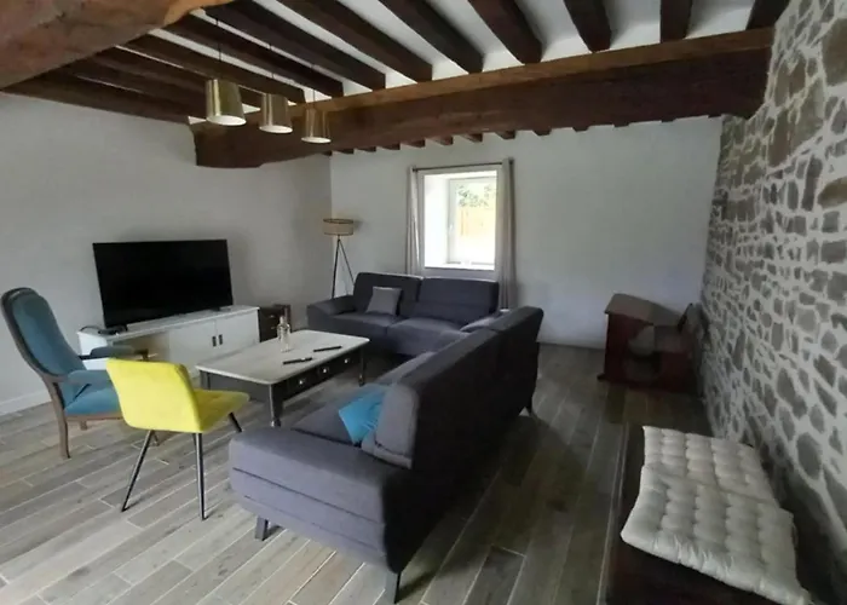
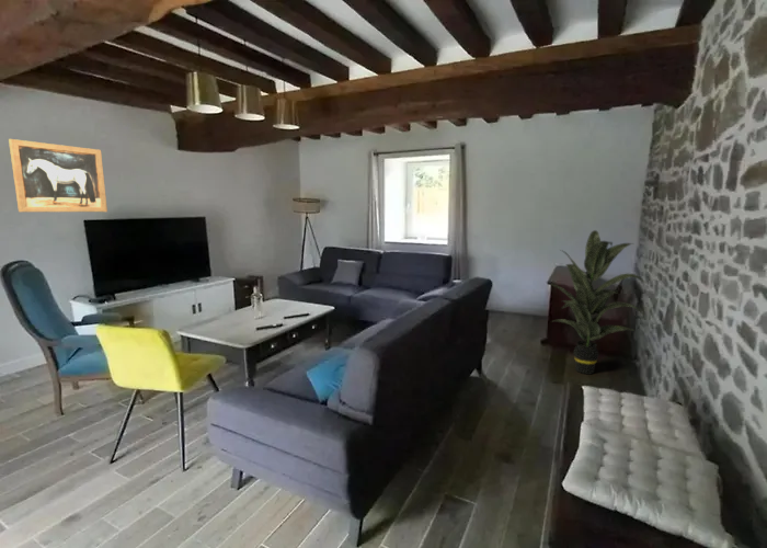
+ indoor plant [548,229,649,375]
+ wall art [8,138,108,213]
